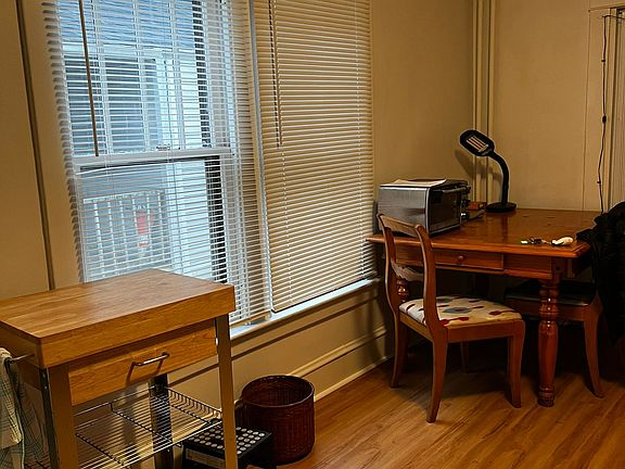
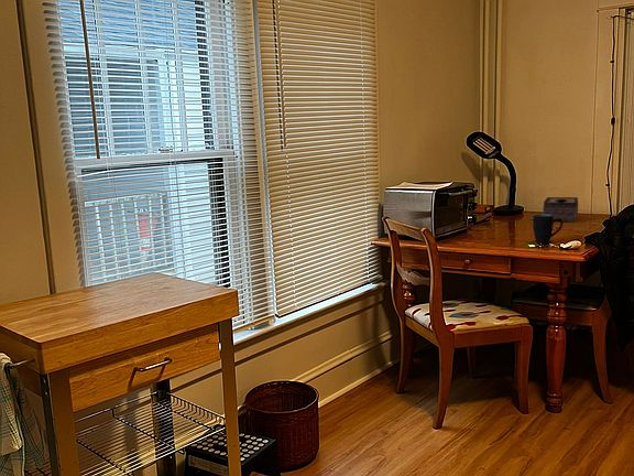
+ mug [532,213,564,245]
+ tissue box [543,196,579,223]
